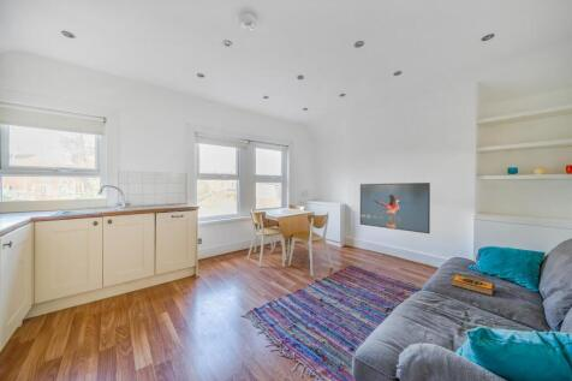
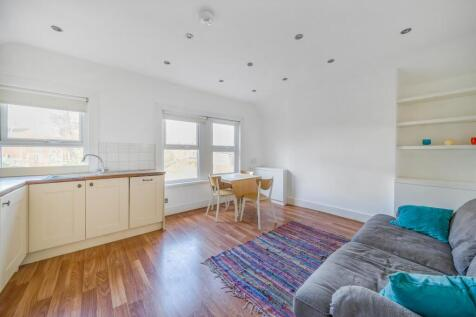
- hardback book [451,274,496,297]
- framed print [359,181,431,234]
